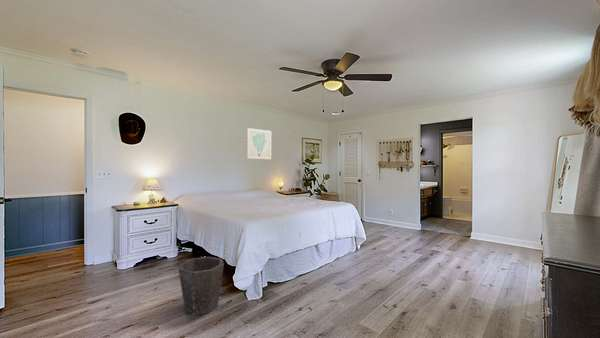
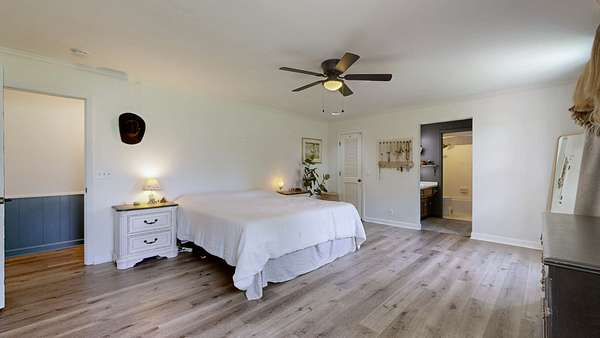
- wall art [246,127,272,160]
- waste bin [178,256,225,316]
